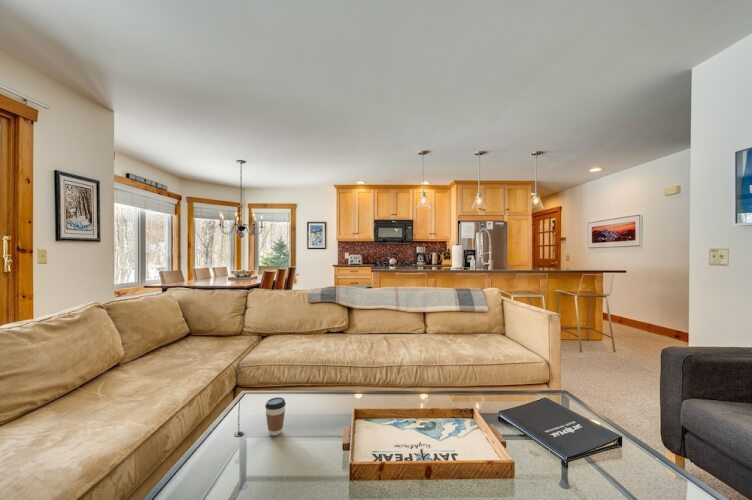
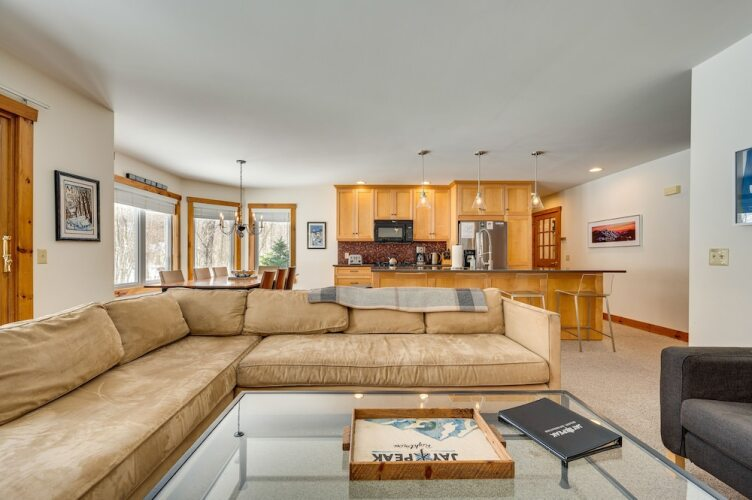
- coffee cup [264,396,287,437]
